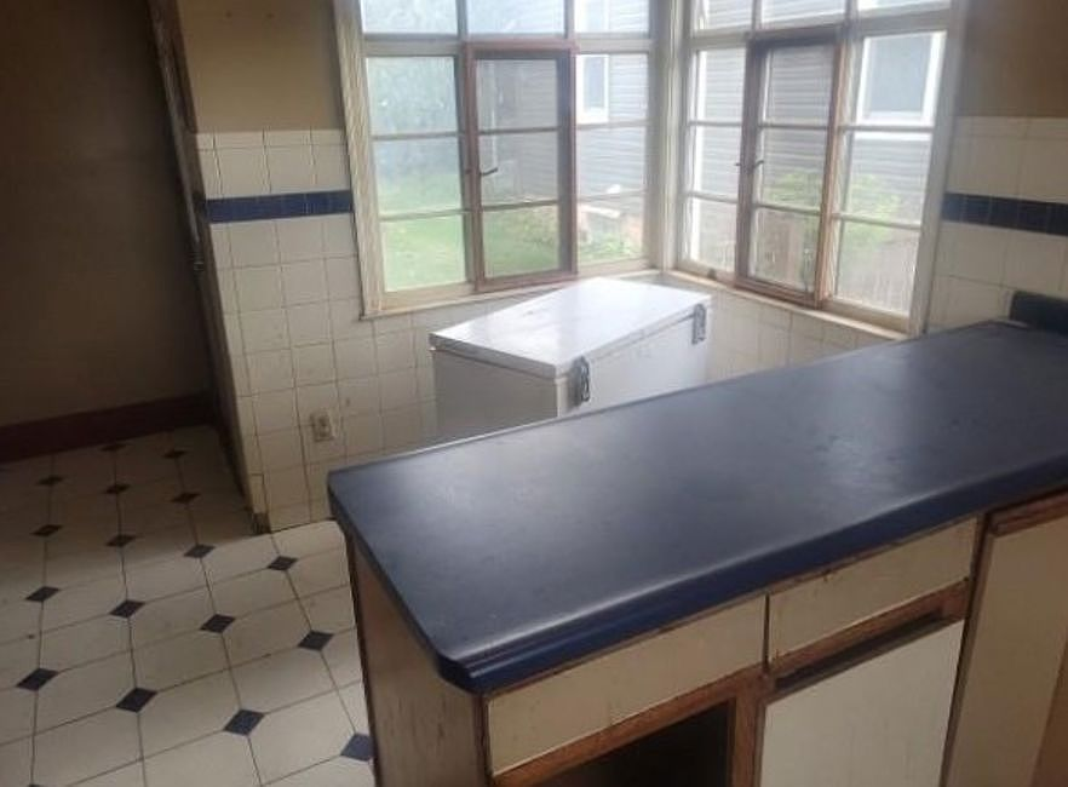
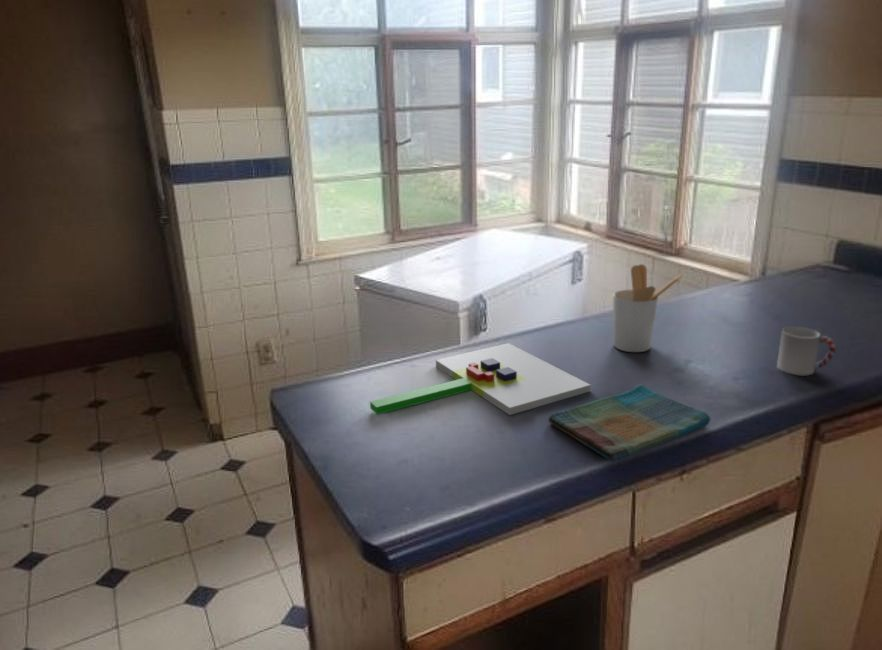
+ chopping board [369,342,592,416]
+ dish towel [547,383,711,463]
+ utensil holder [612,263,684,353]
+ cup [776,326,836,377]
